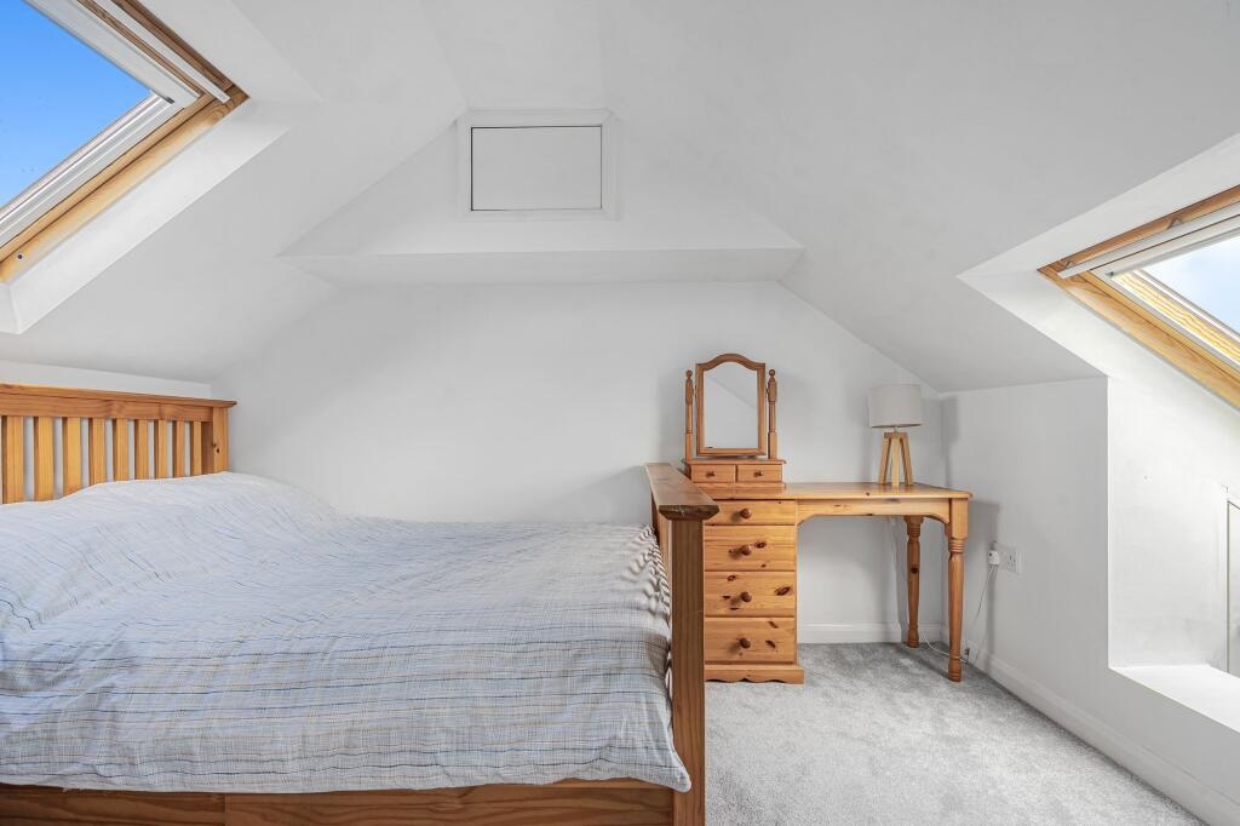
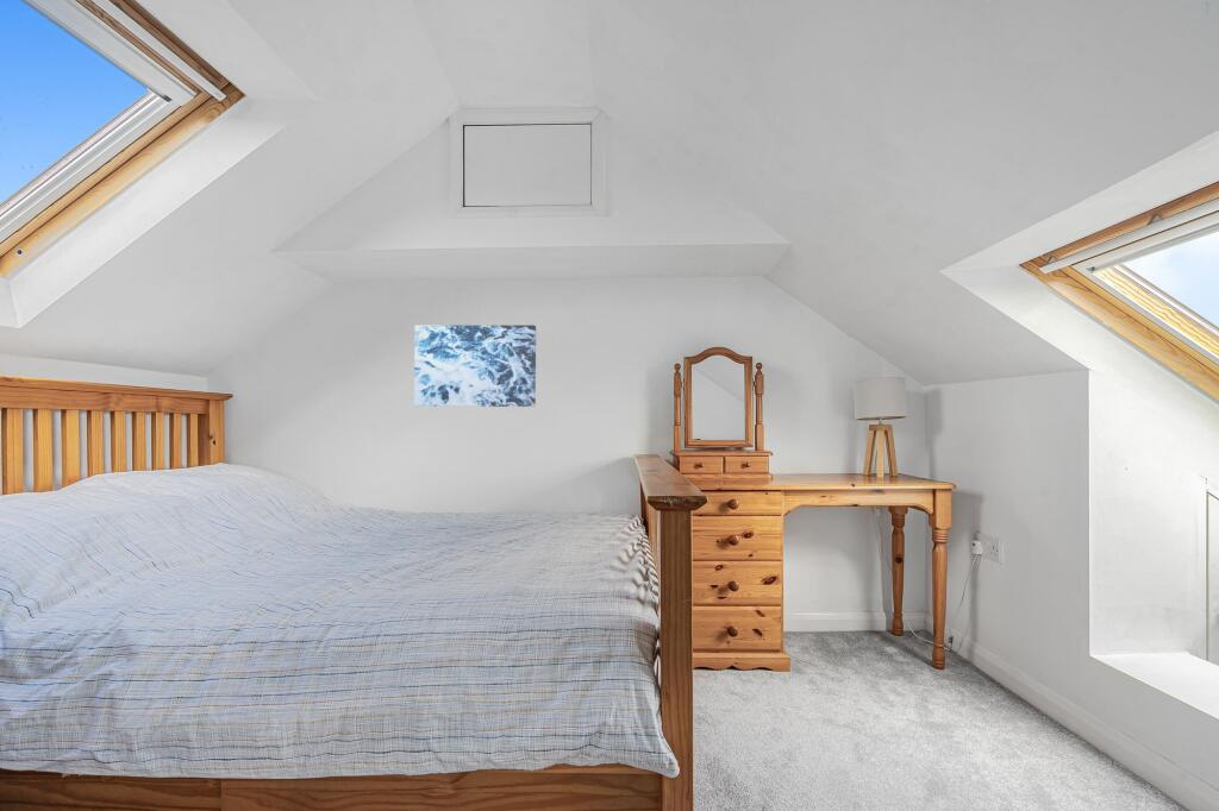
+ wall art [413,323,537,408]
